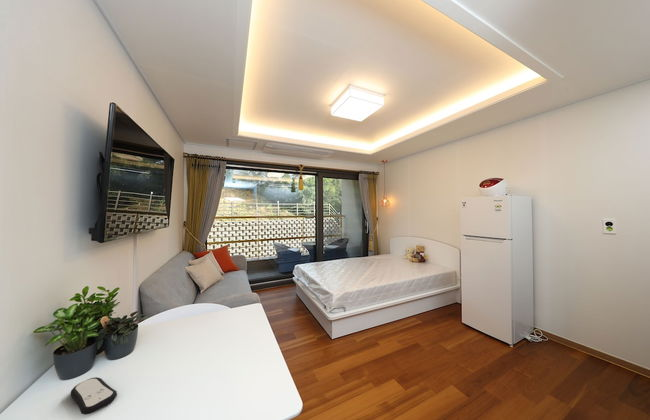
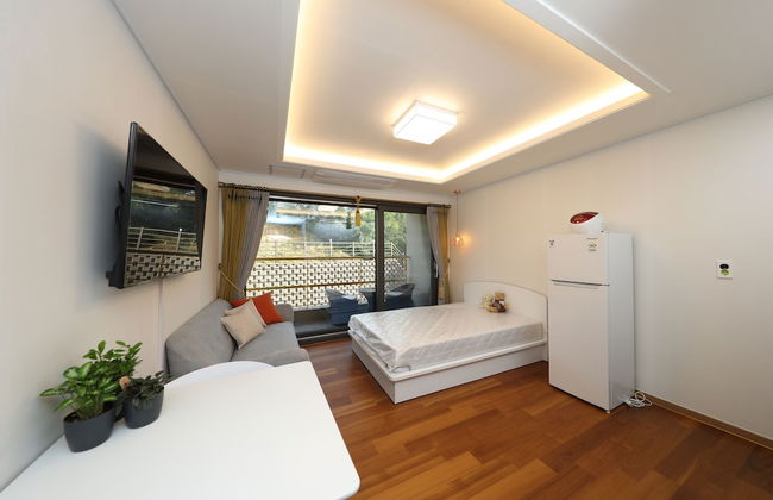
- remote control [70,376,118,416]
